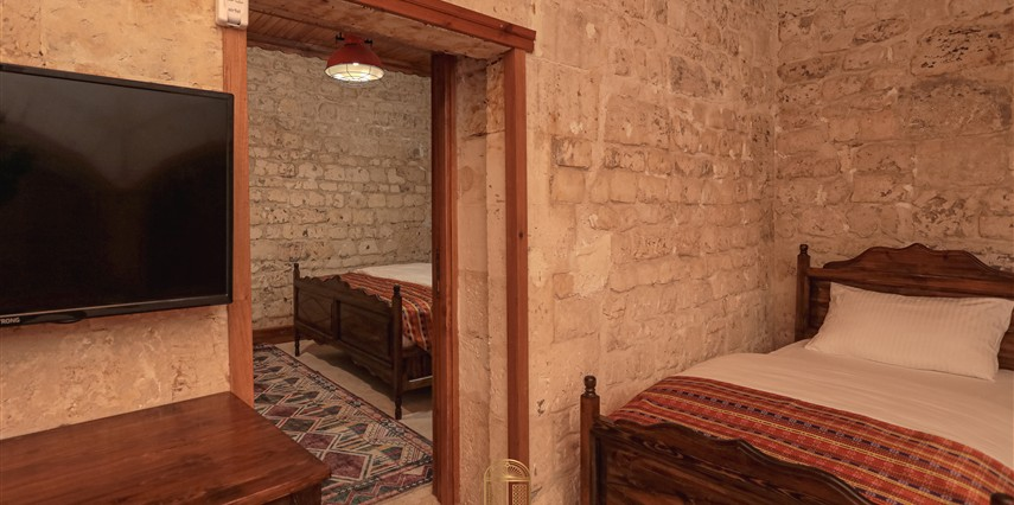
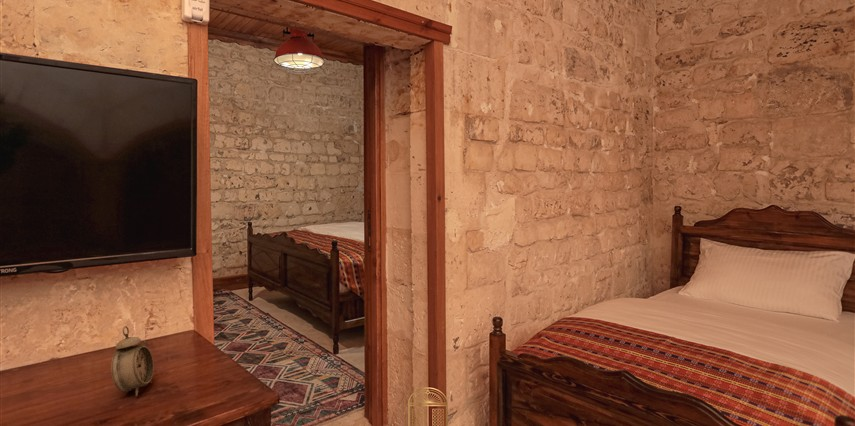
+ alarm clock [110,325,155,397]
